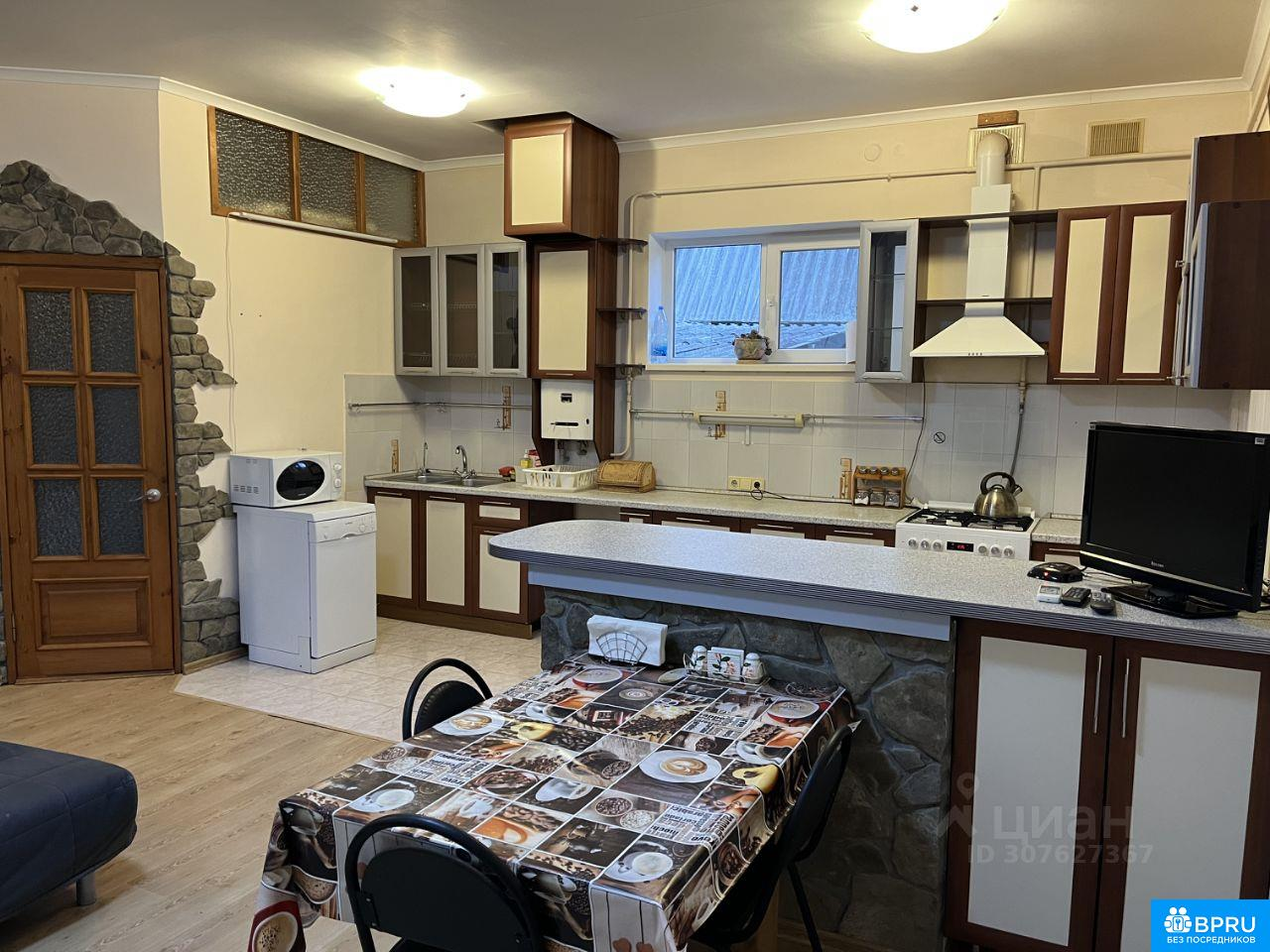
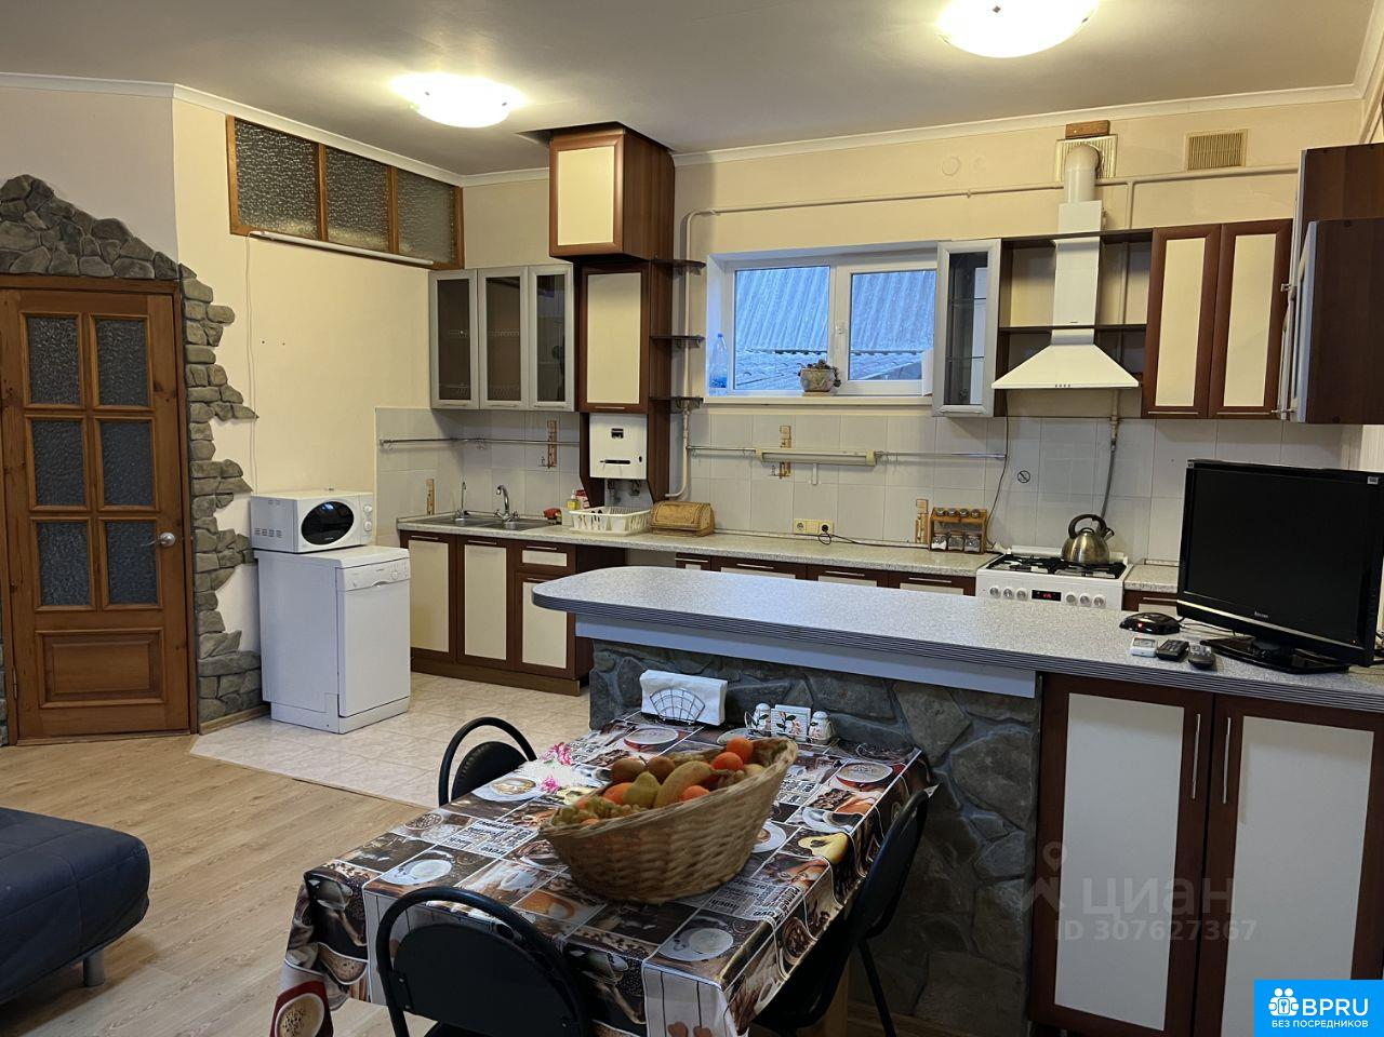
+ fruit basket [536,735,799,906]
+ flower [517,741,593,796]
